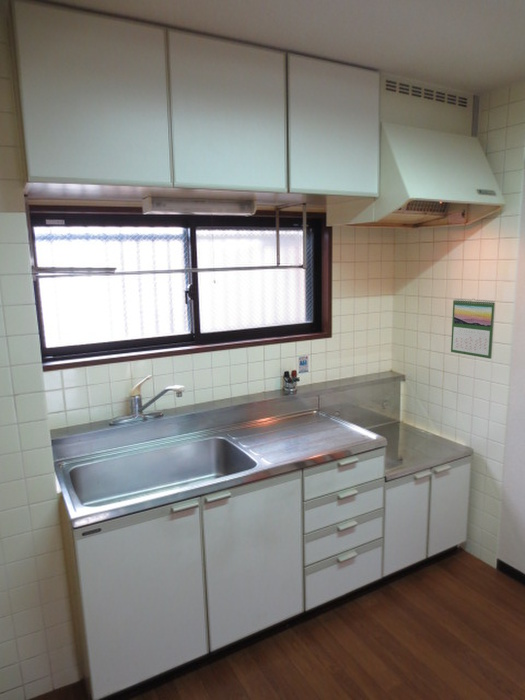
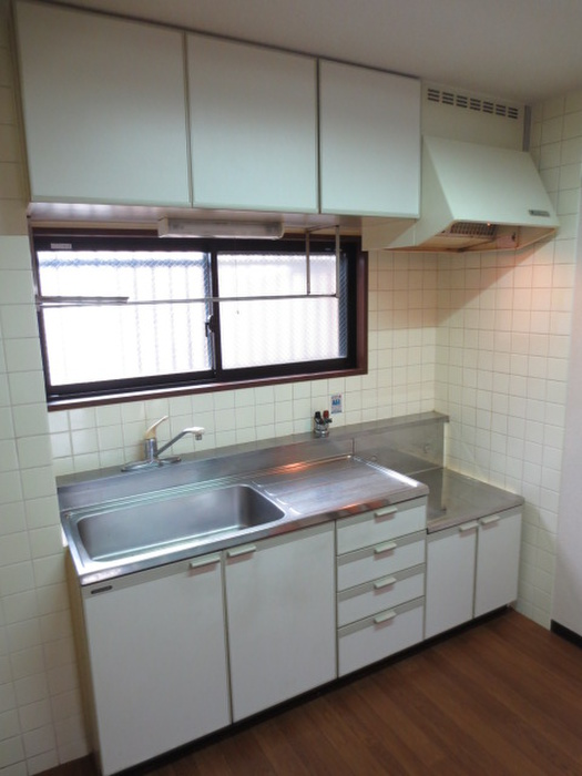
- calendar [450,298,496,360]
